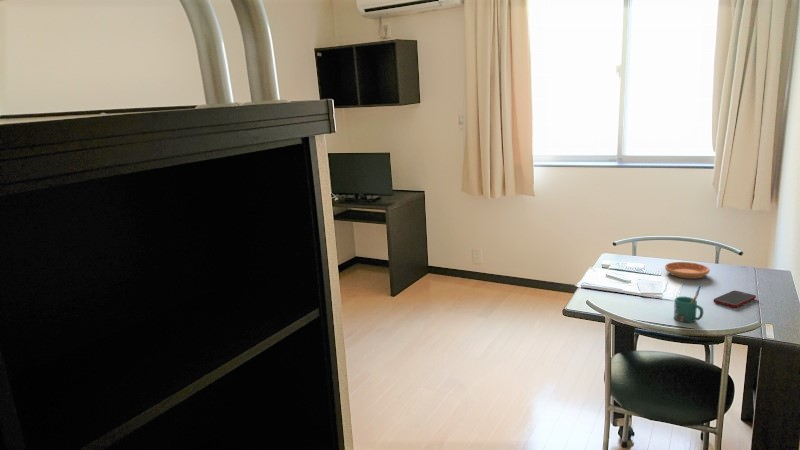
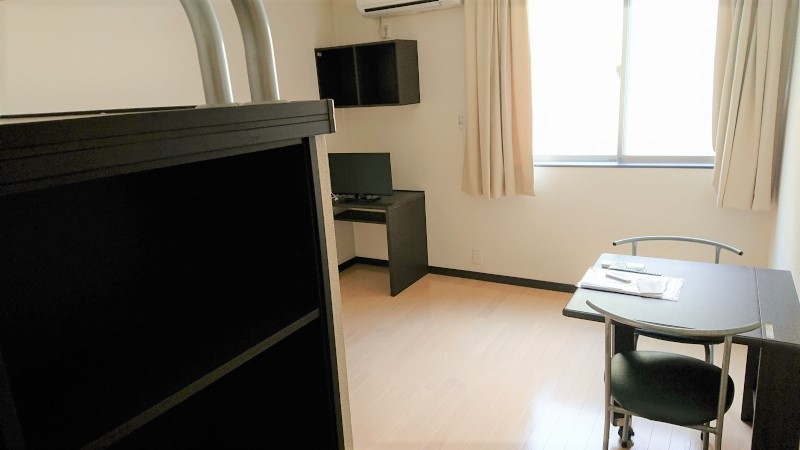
- saucer [664,261,711,280]
- mug [673,284,705,323]
- cell phone [712,290,757,308]
